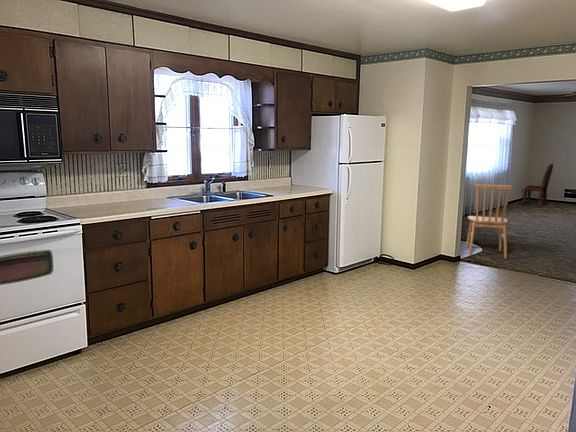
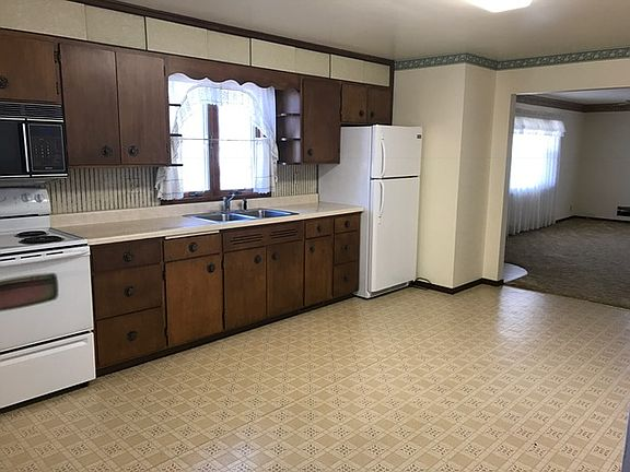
- dining chair [520,162,554,207]
- dining chair [465,183,513,260]
